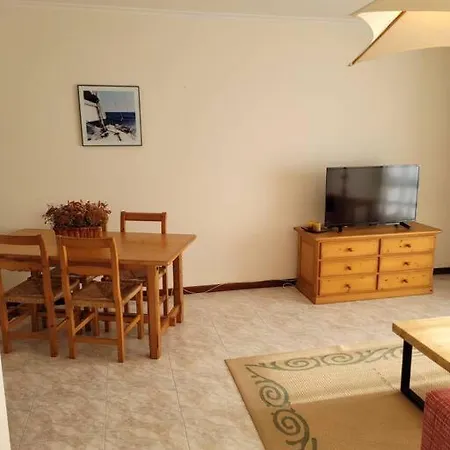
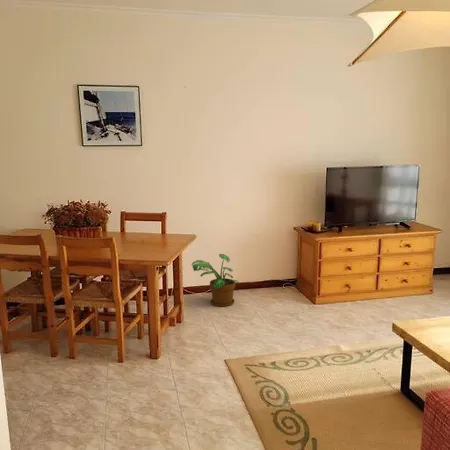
+ potted plant [191,253,241,307]
